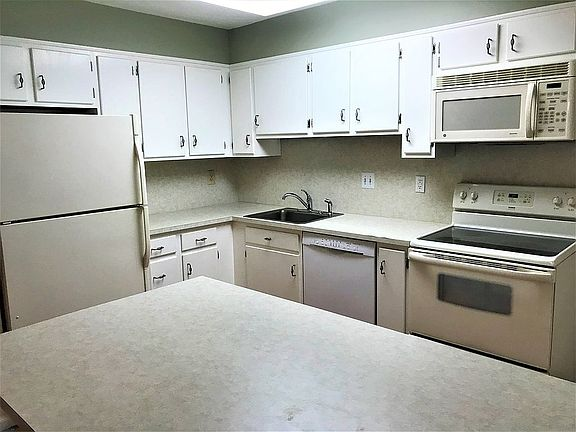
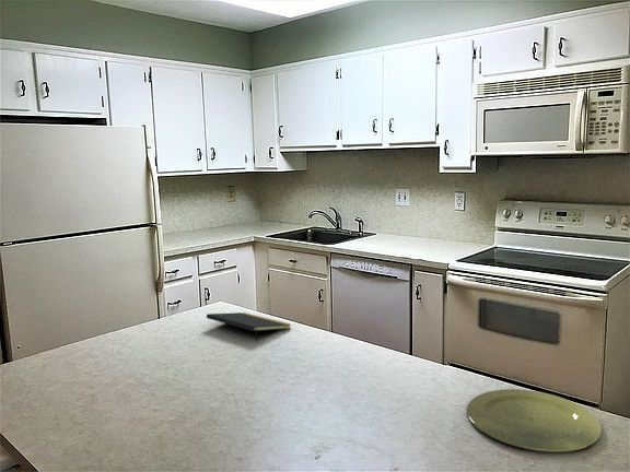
+ plate [466,388,603,452]
+ notepad [206,311,292,343]
